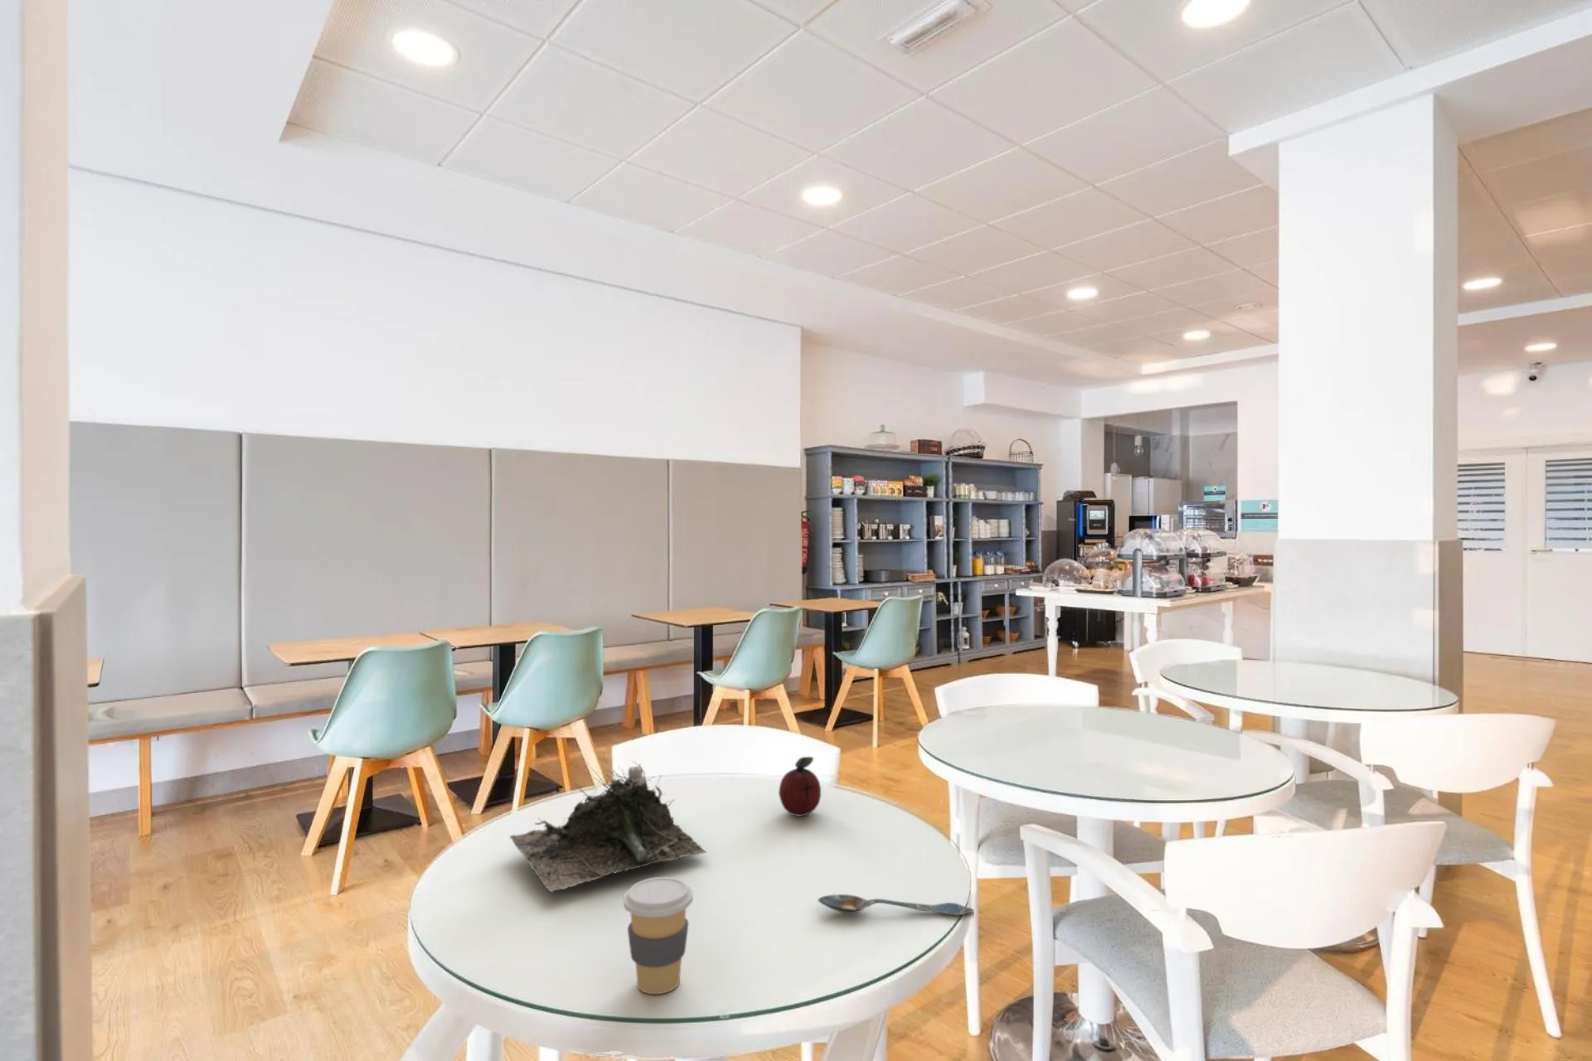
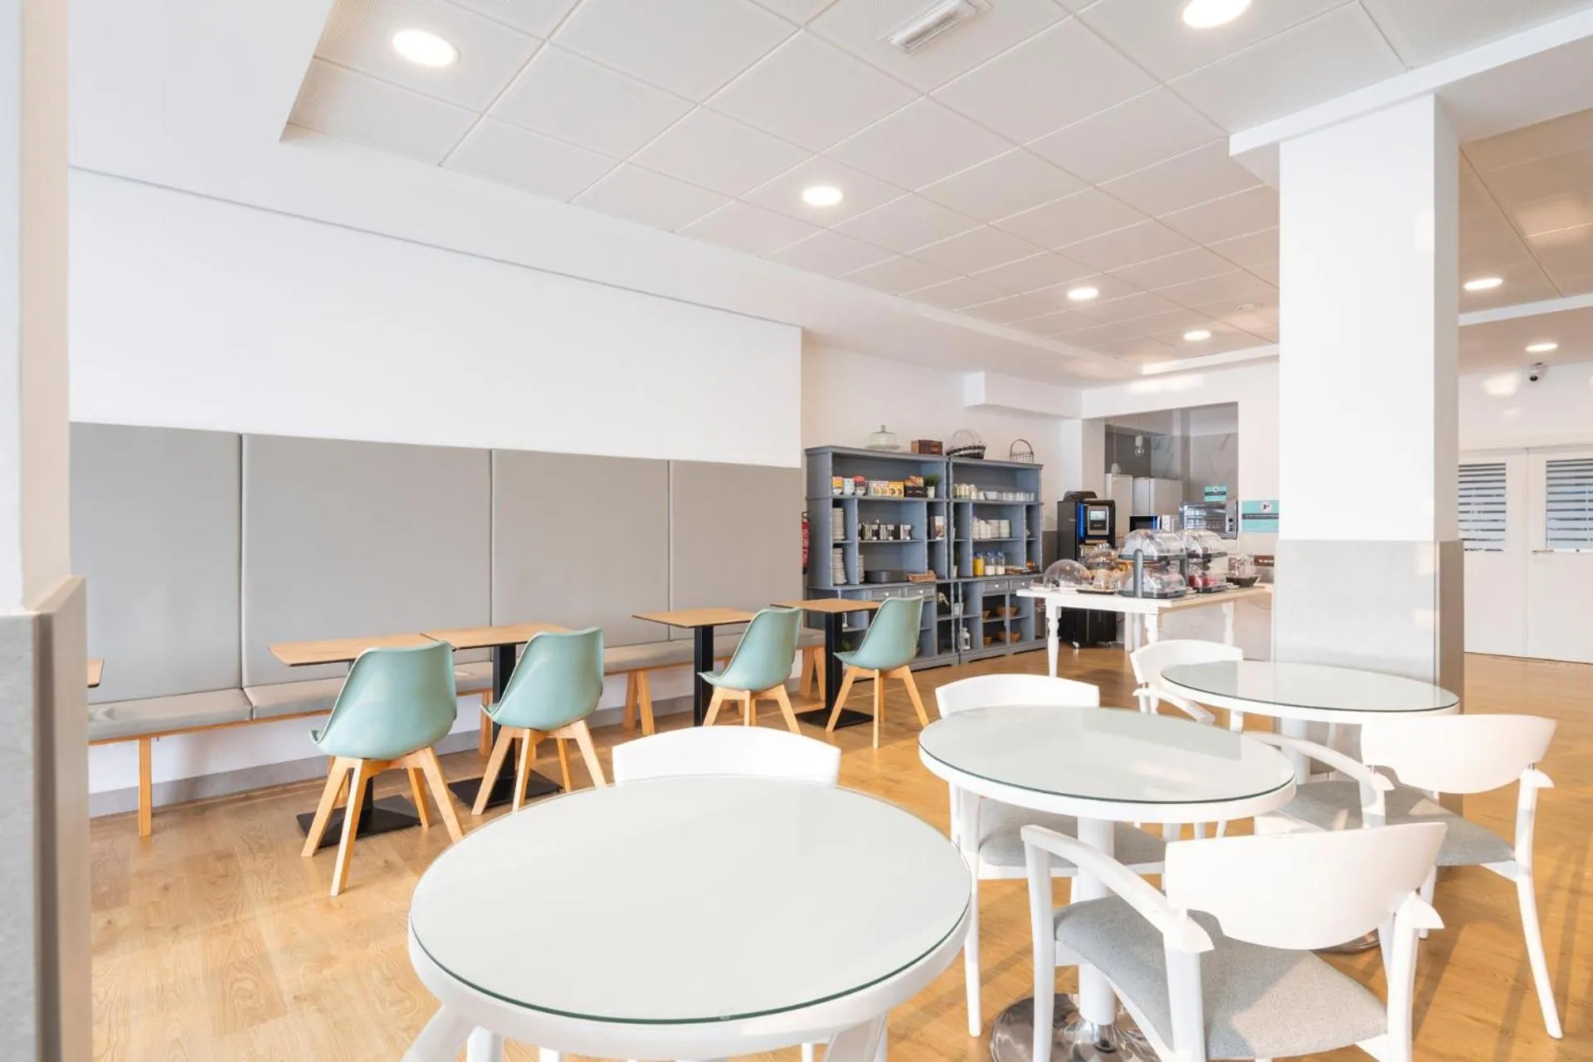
- saltshaker [627,765,646,786]
- fruit [778,755,822,817]
- spoon [817,894,975,915]
- coffee cup [623,876,694,995]
- plant [509,759,707,894]
